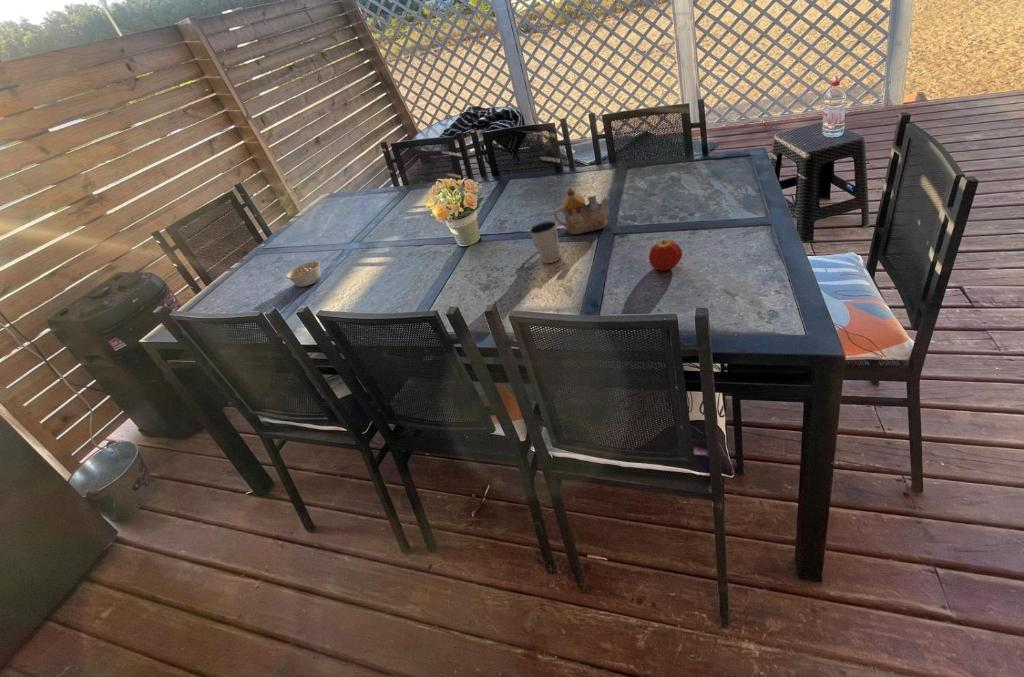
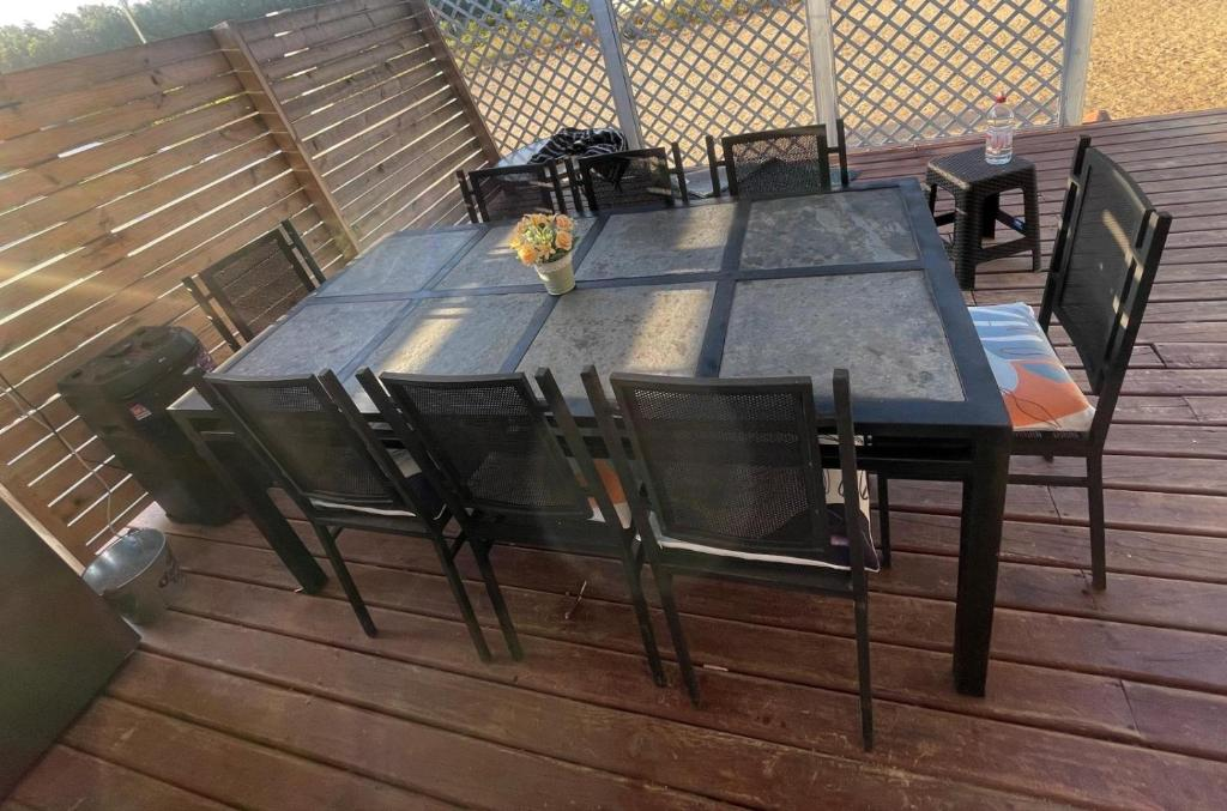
- legume [284,260,322,288]
- teapot [553,187,611,235]
- fruit [648,239,683,272]
- dixie cup [528,220,561,264]
